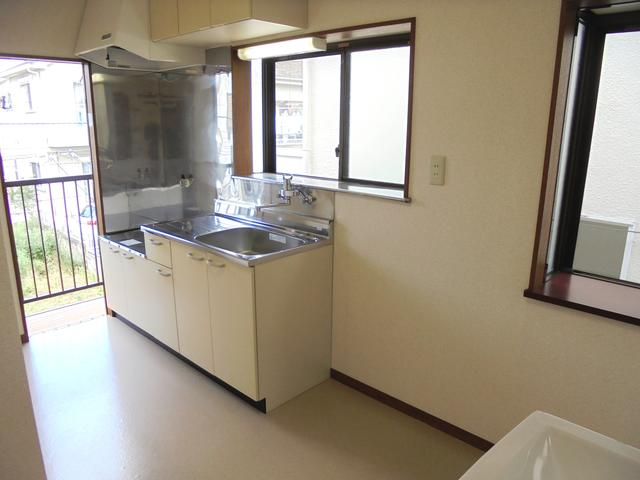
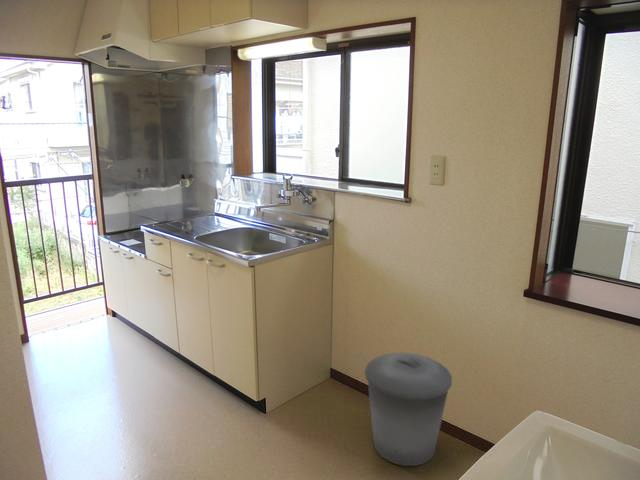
+ trash can [364,352,453,467]
